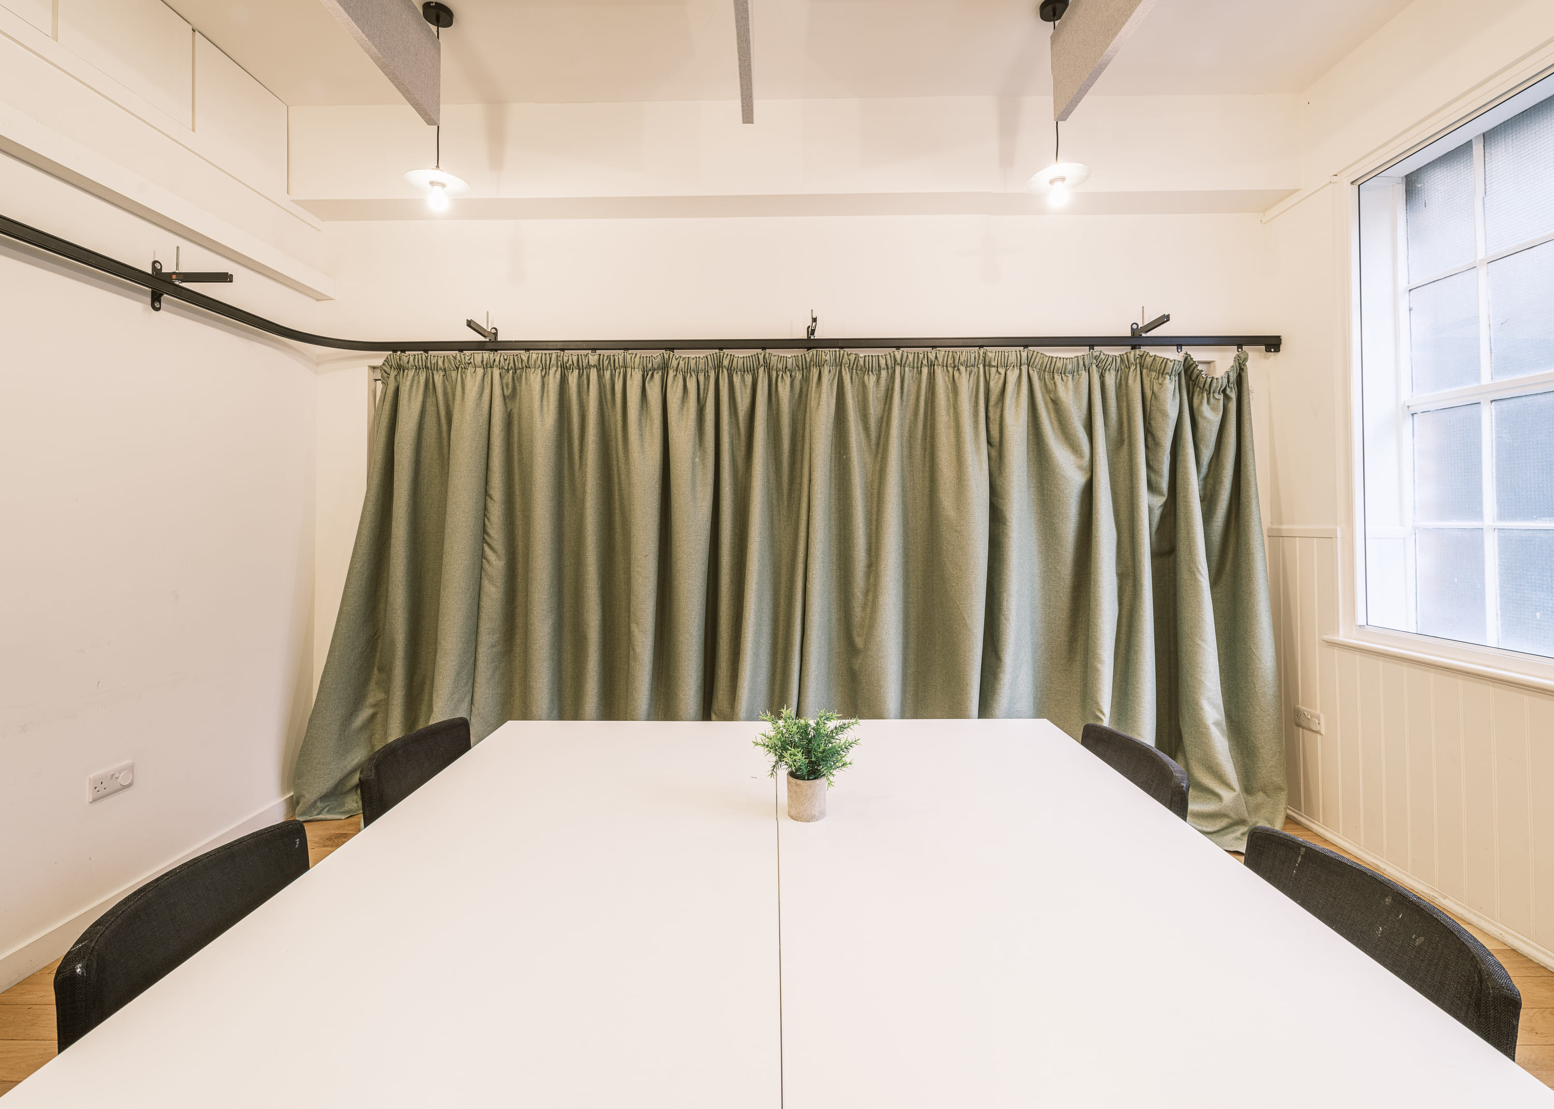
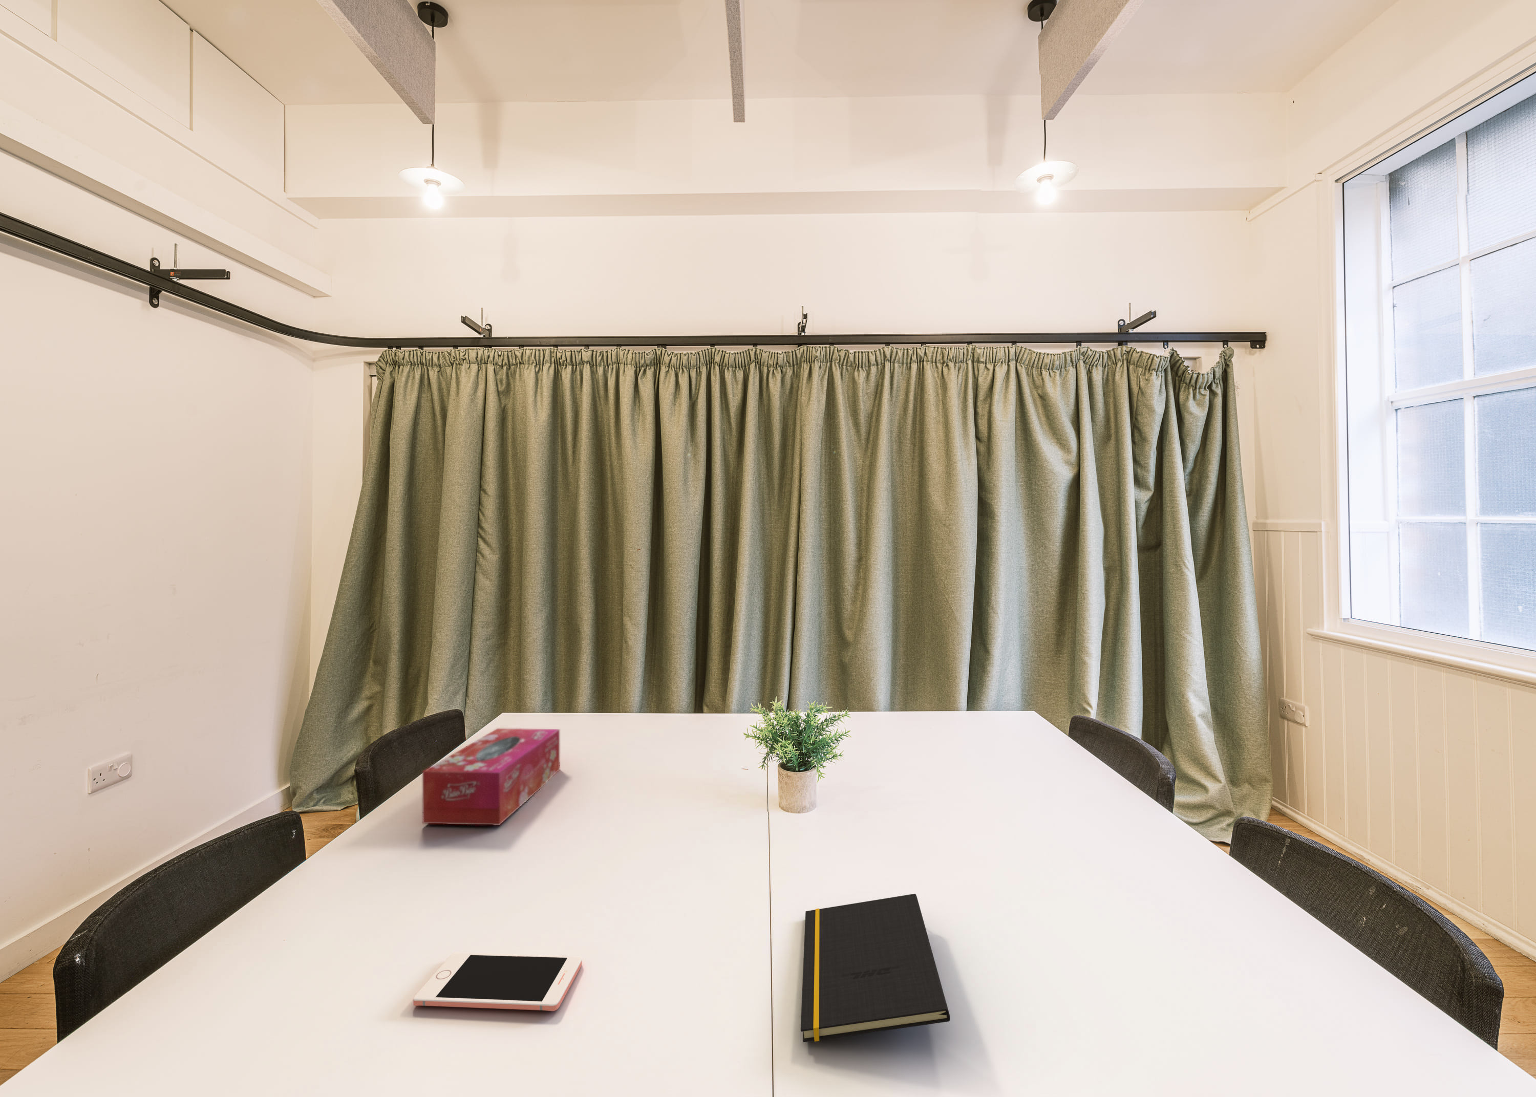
+ tissue box [421,728,560,825]
+ cell phone [413,952,582,1012]
+ notepad [800,893,951,1042]
